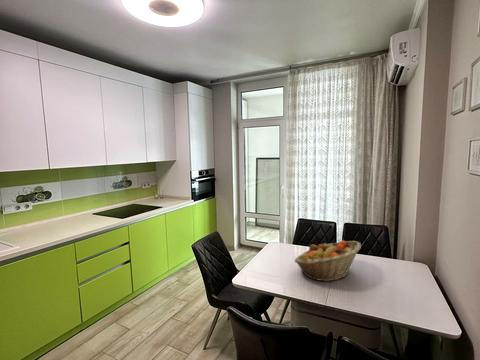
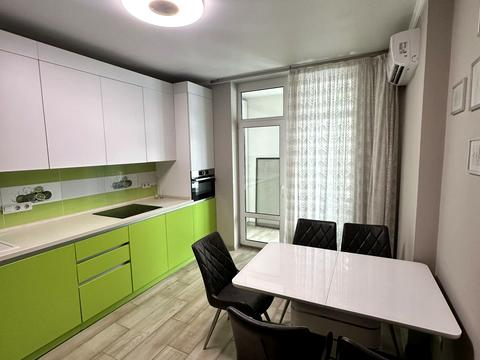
- fruit basket [293,239,362,282]
